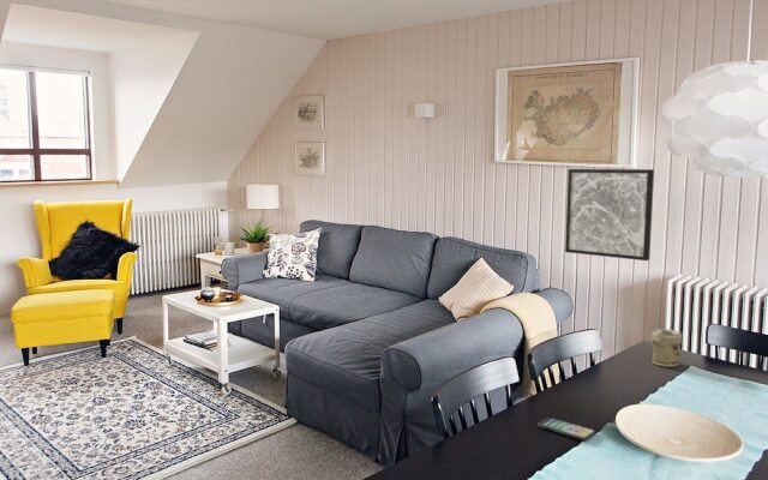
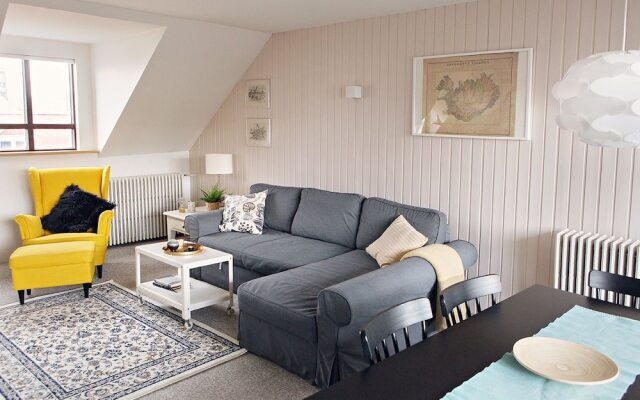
- jar [650,328,683,368]
- wall art [564,168,655,262]
- smartphone [536,416,596,442]
